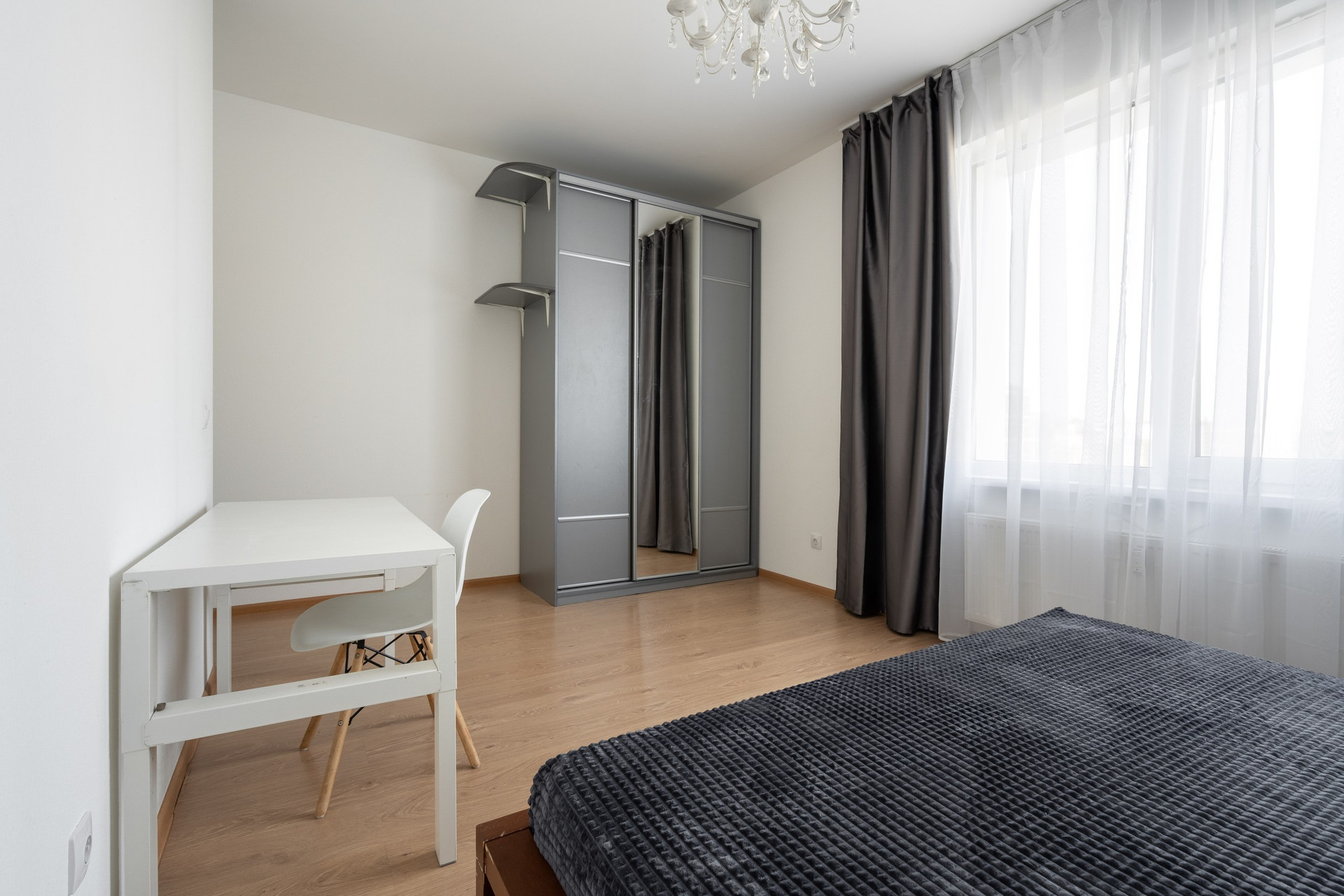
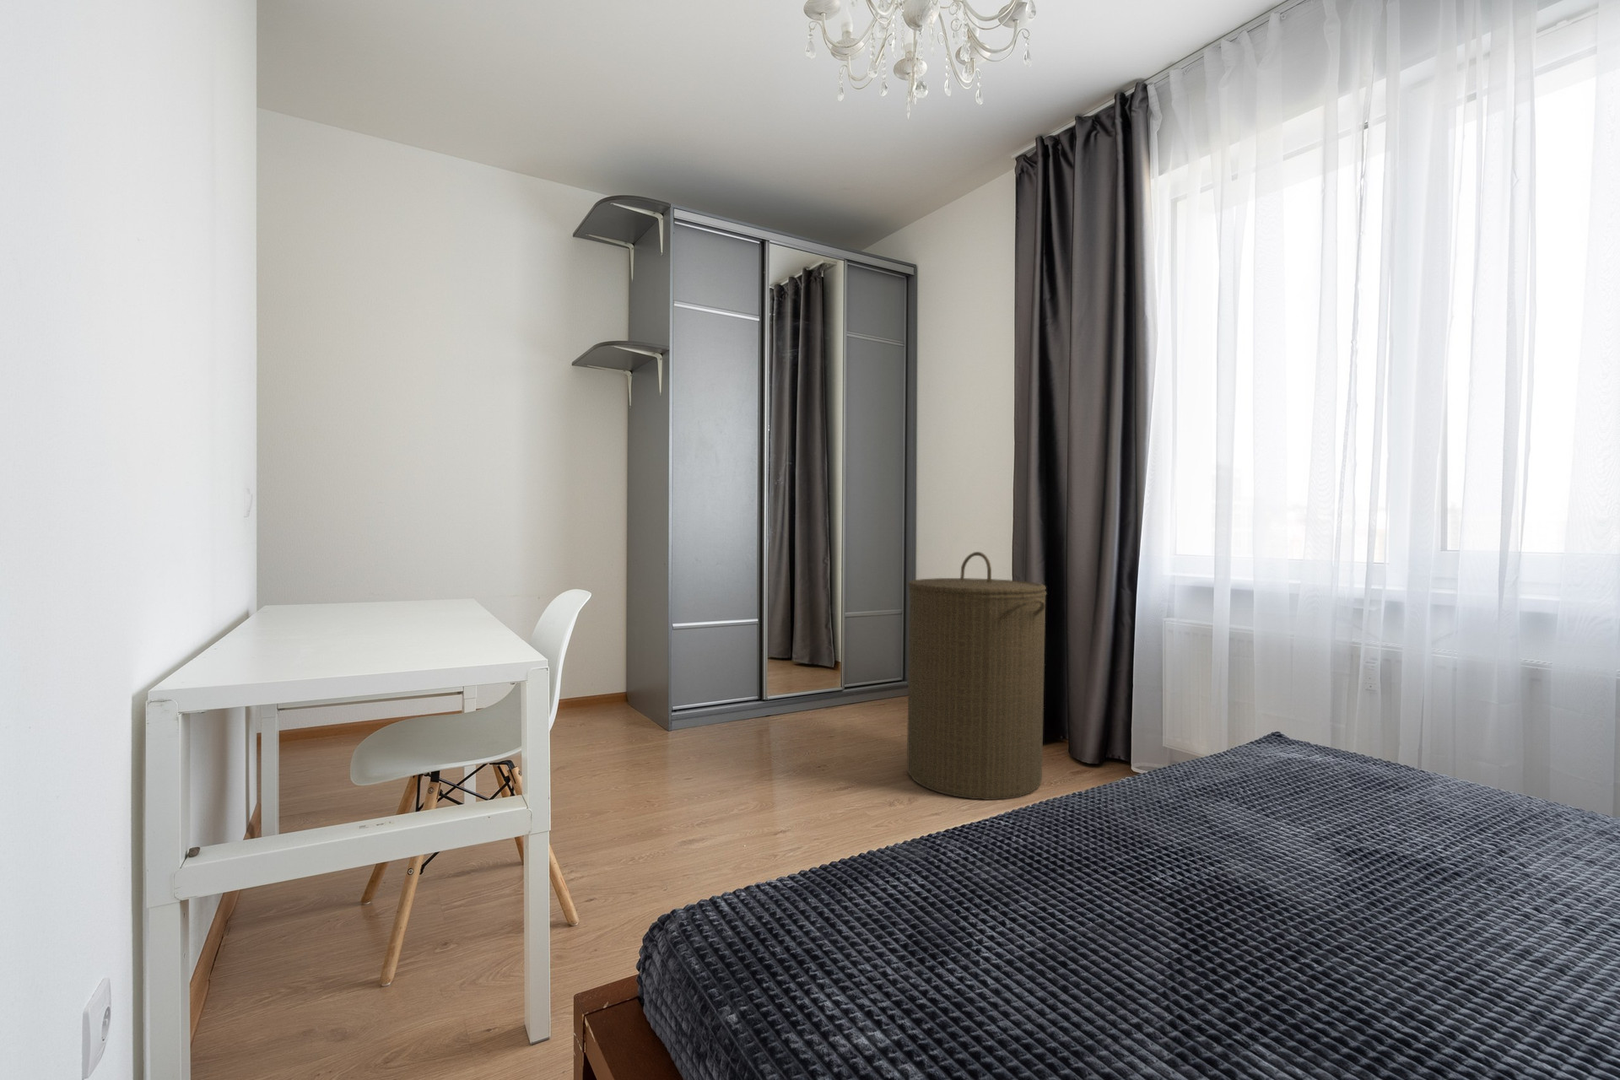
+ laundry hamper [906,551,1047,800]
